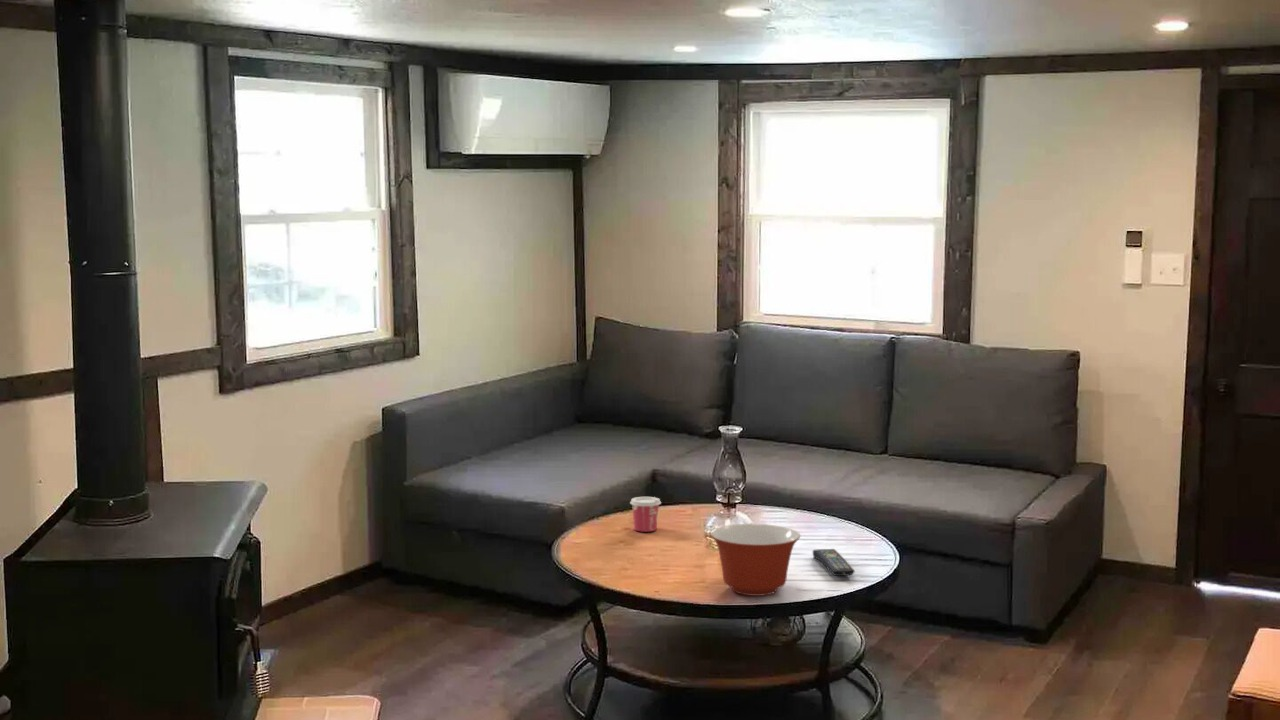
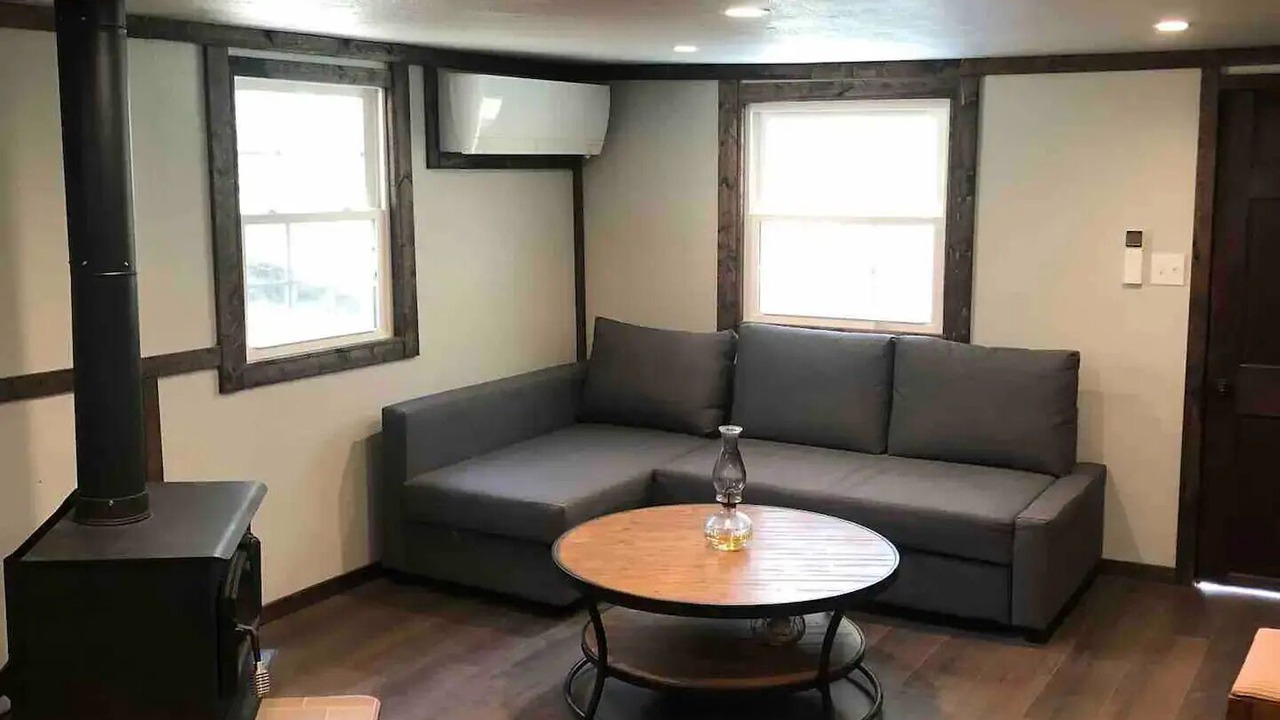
- remote control [812,548,856,577]
- cup [629,496,662,533]
- mixing bowl [709,523,801,597]
